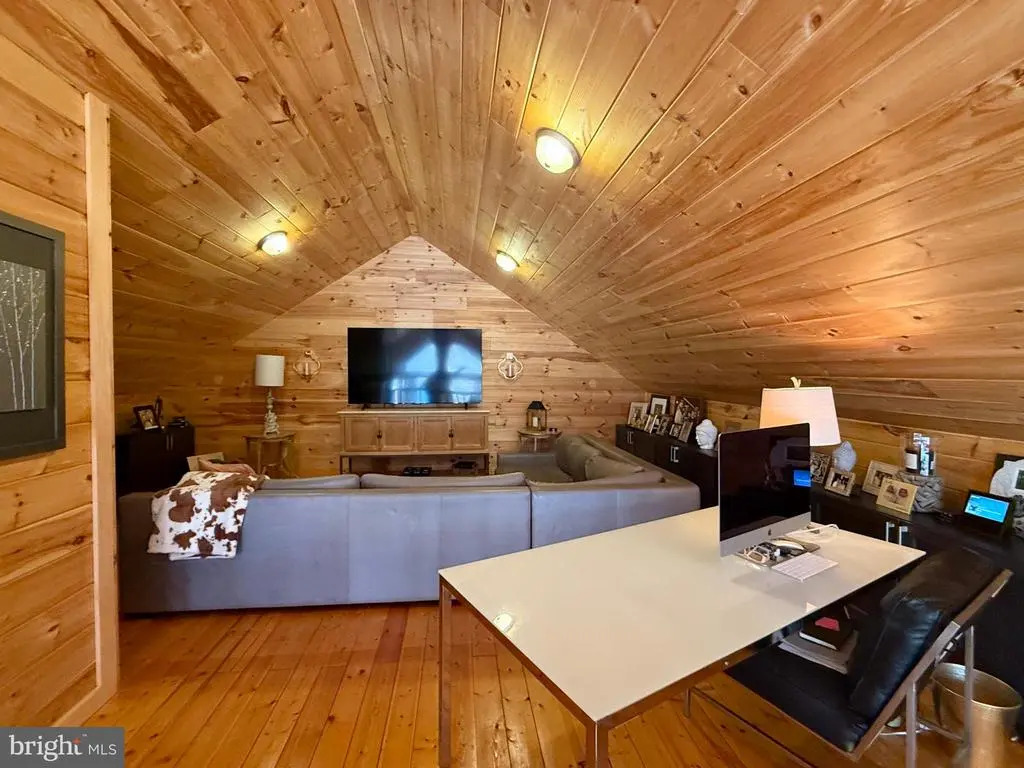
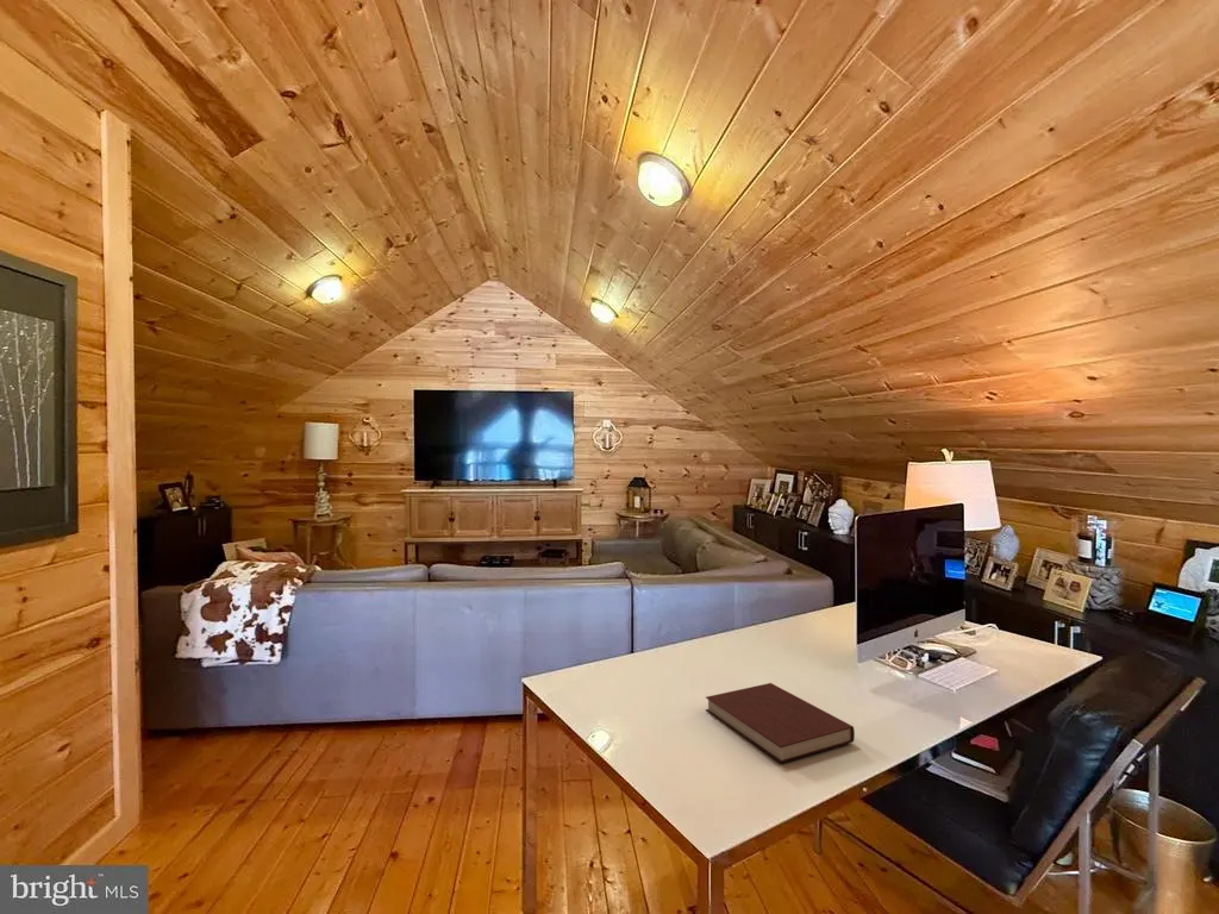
+ notebook [705,682,856,764]
